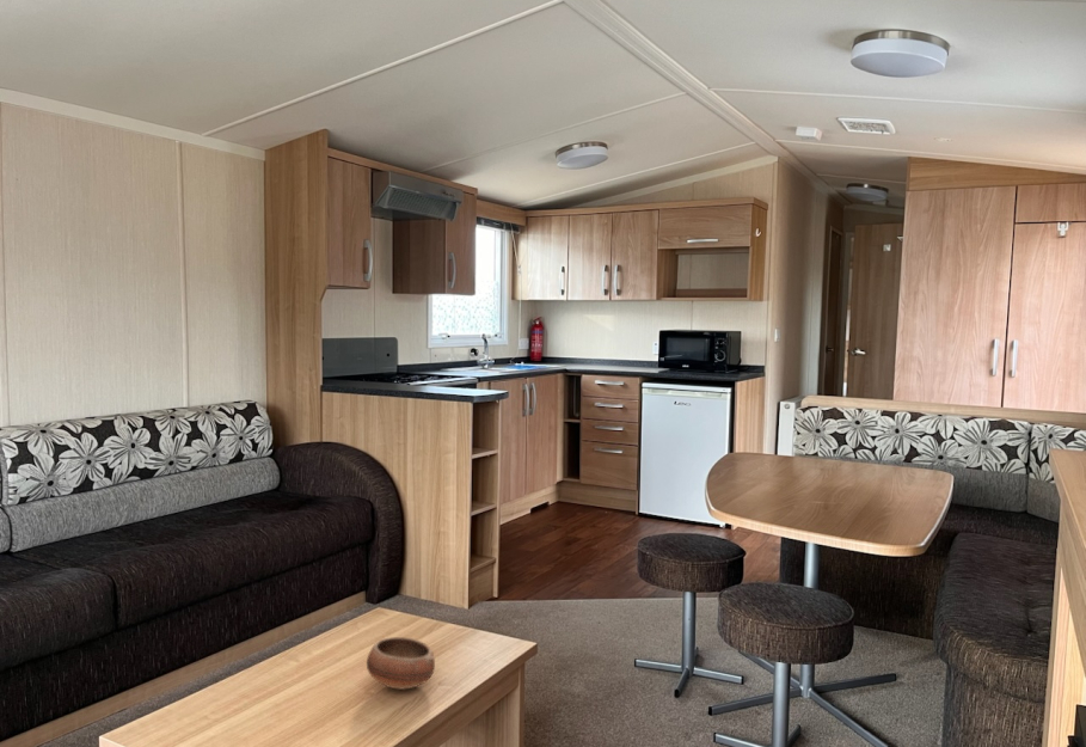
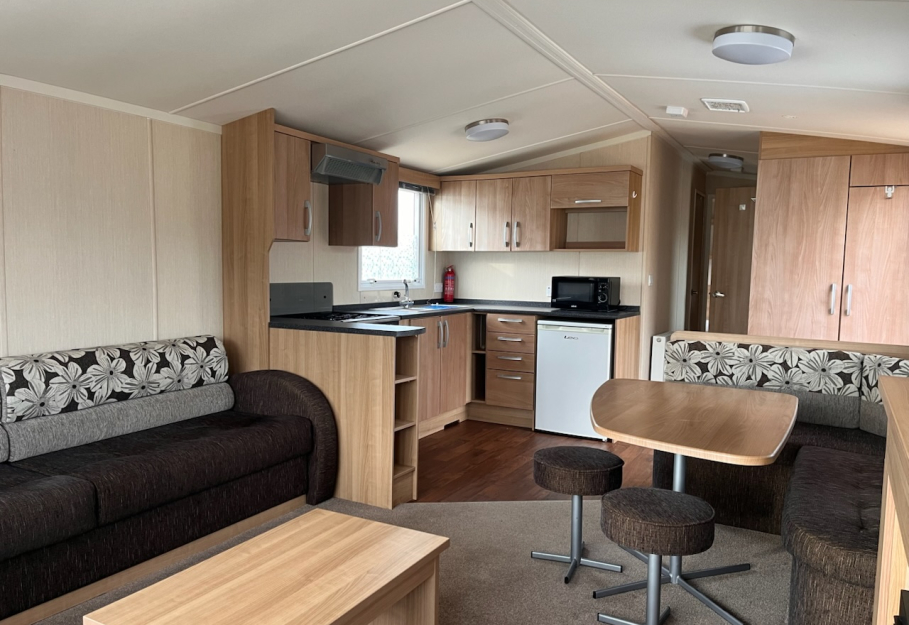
- bowl [366,636,436,691]
